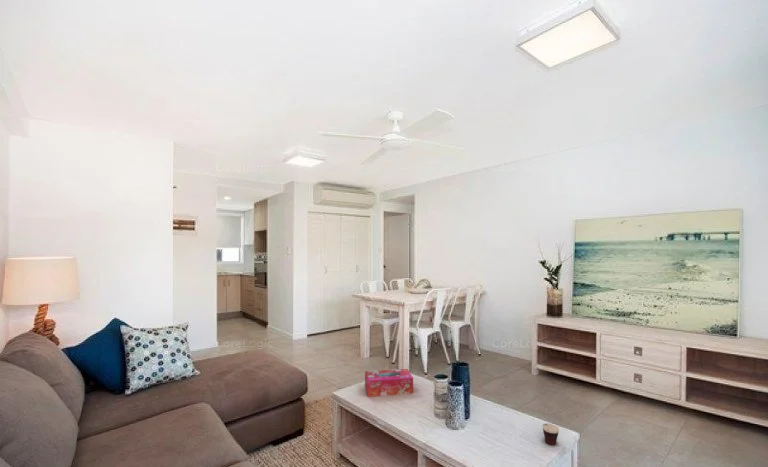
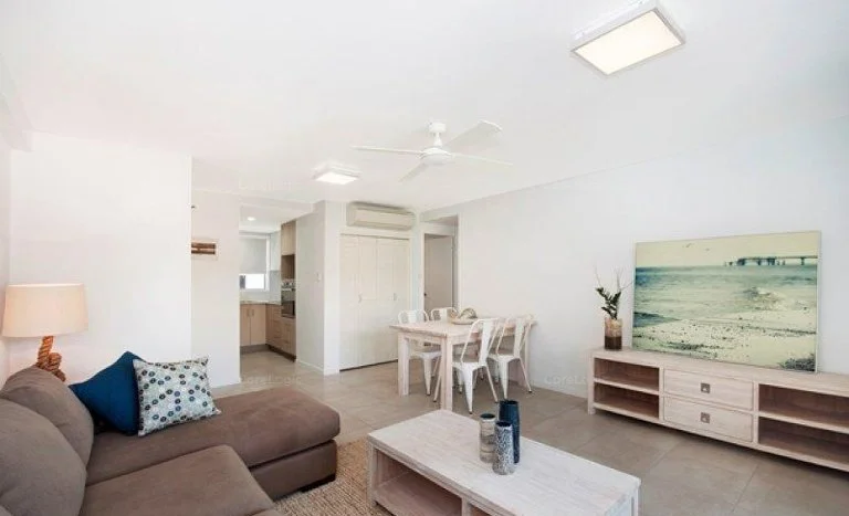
- cup [541,422,560,446]
- tissue box [364,368,414,398]
